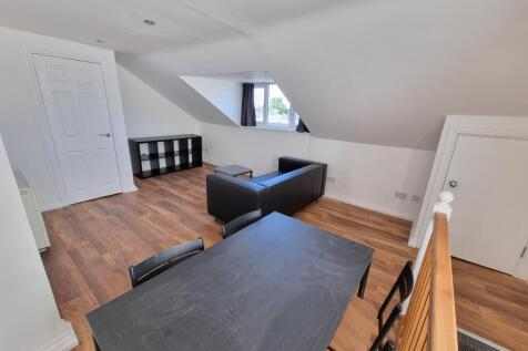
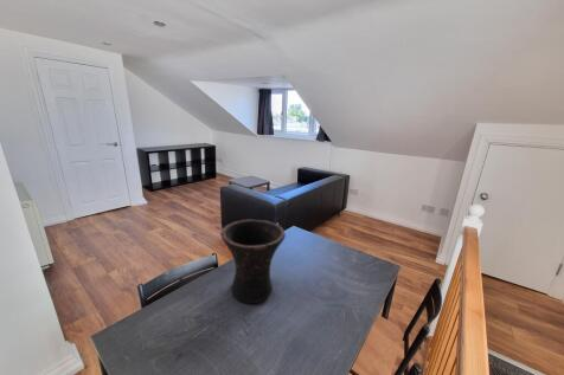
+ vase [219,219,287,304]
